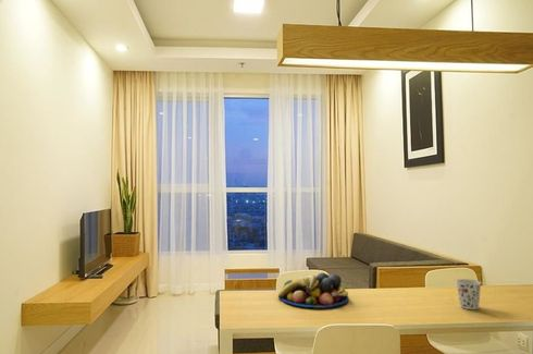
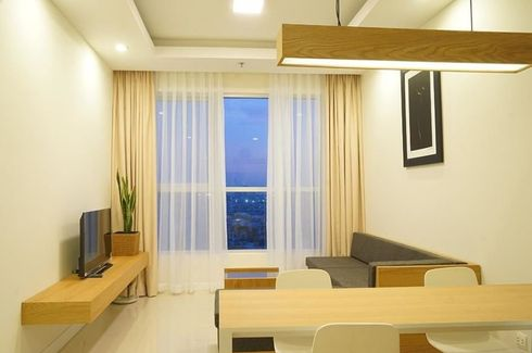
- fruit bowl [277,272,350,308]
- cup [455,278,482,310]
